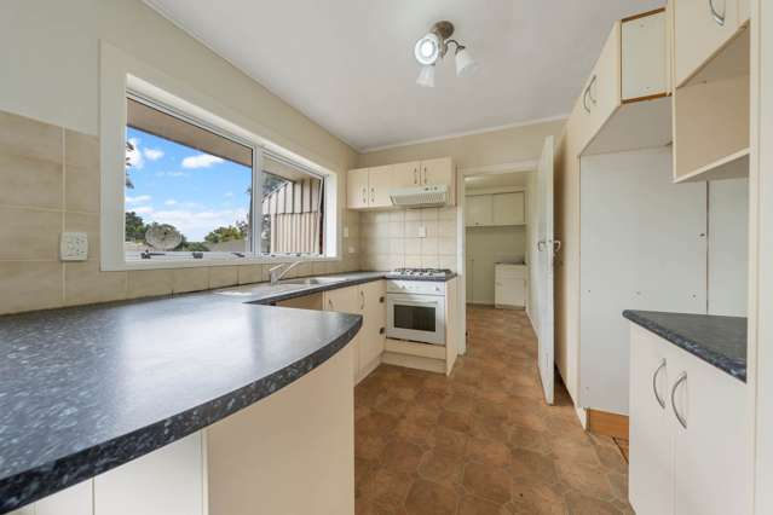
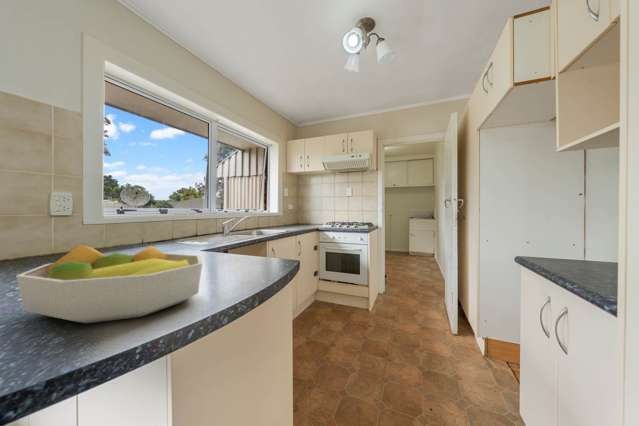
+ fruit bowl [15,244,204,324]
